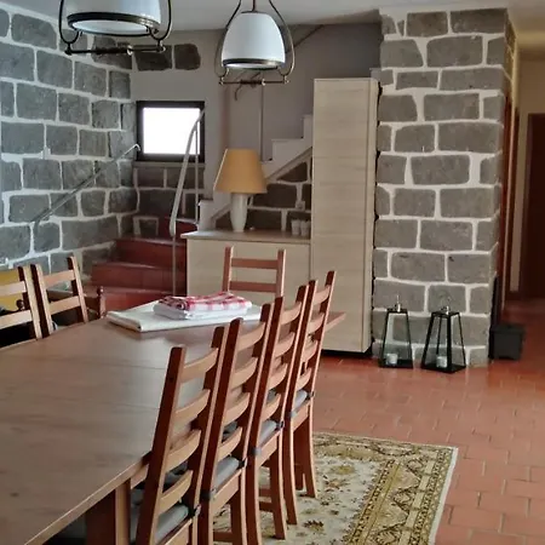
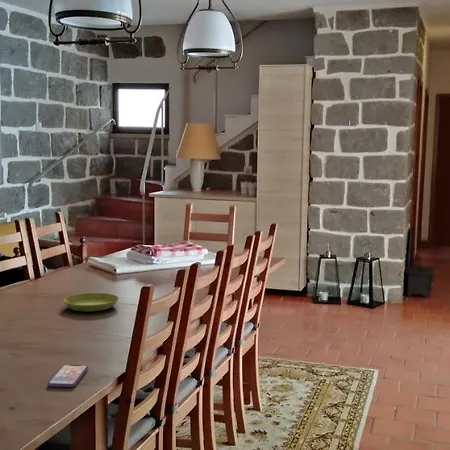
+ saucer [63,292,120,312]
+ smartphone [47,364,89,388]
